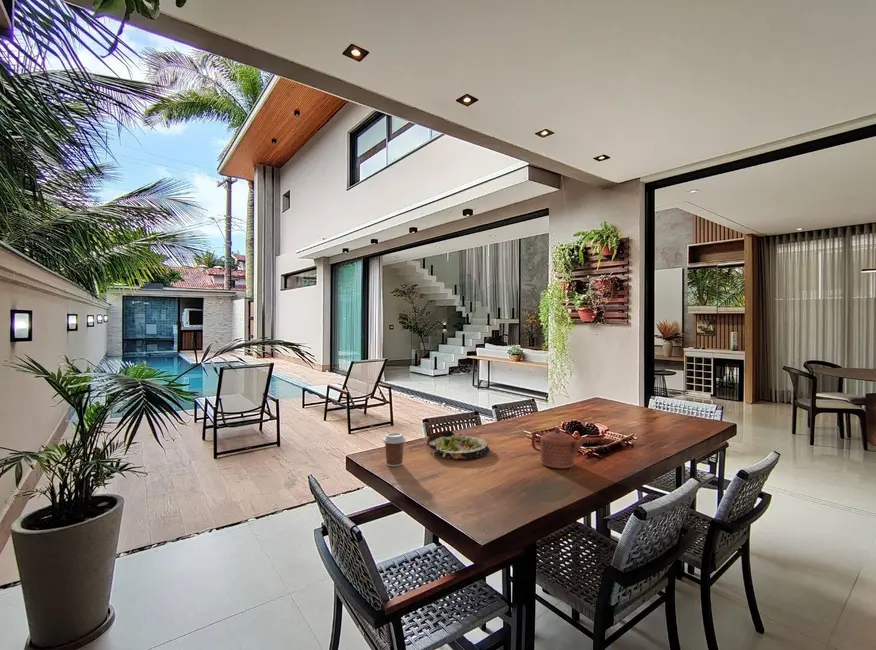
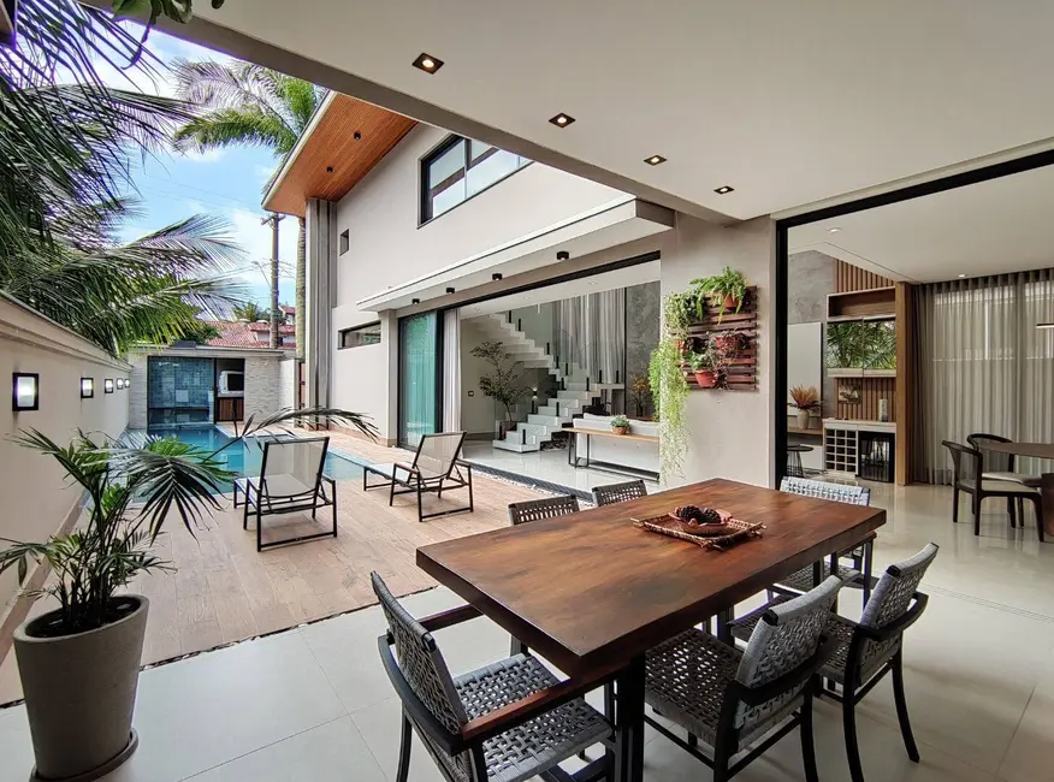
- teapot [531,426,587,469]
- salad plate [425,429,490,460]
- coffee cup [382,432,406,468]
